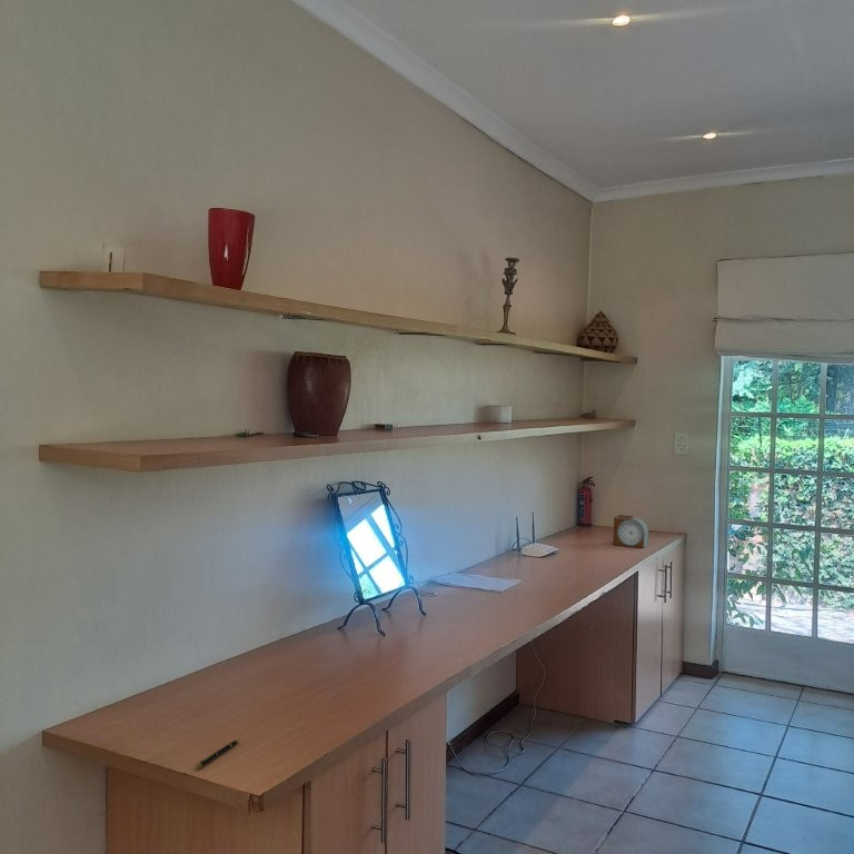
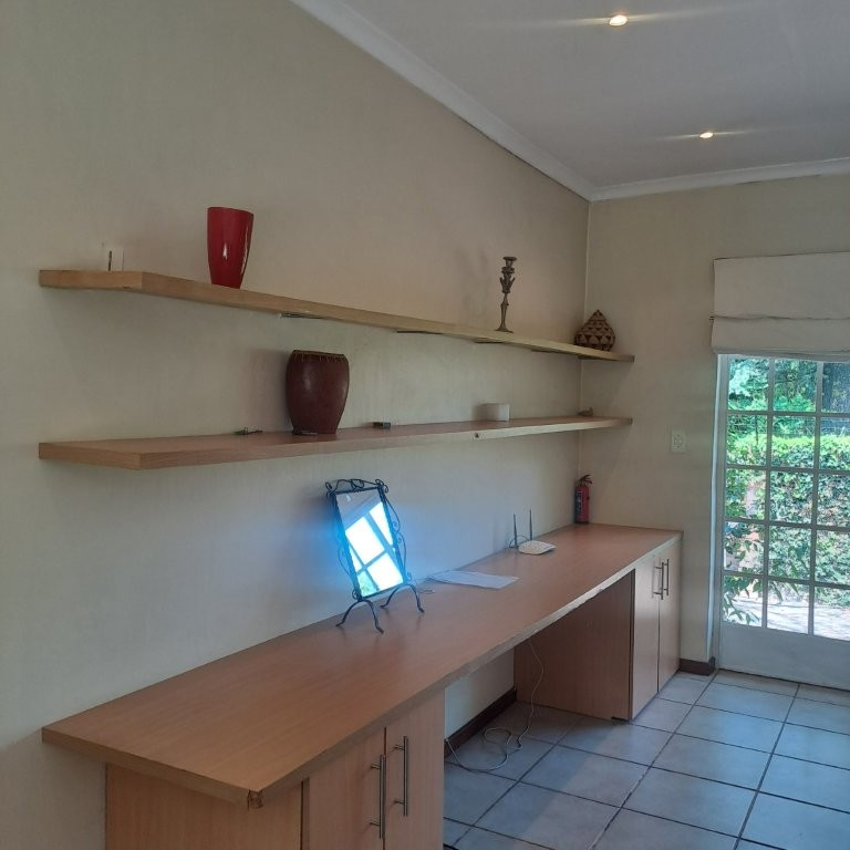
- pen [196,738,241,769]
- alarm clock [612,514,649,549]
